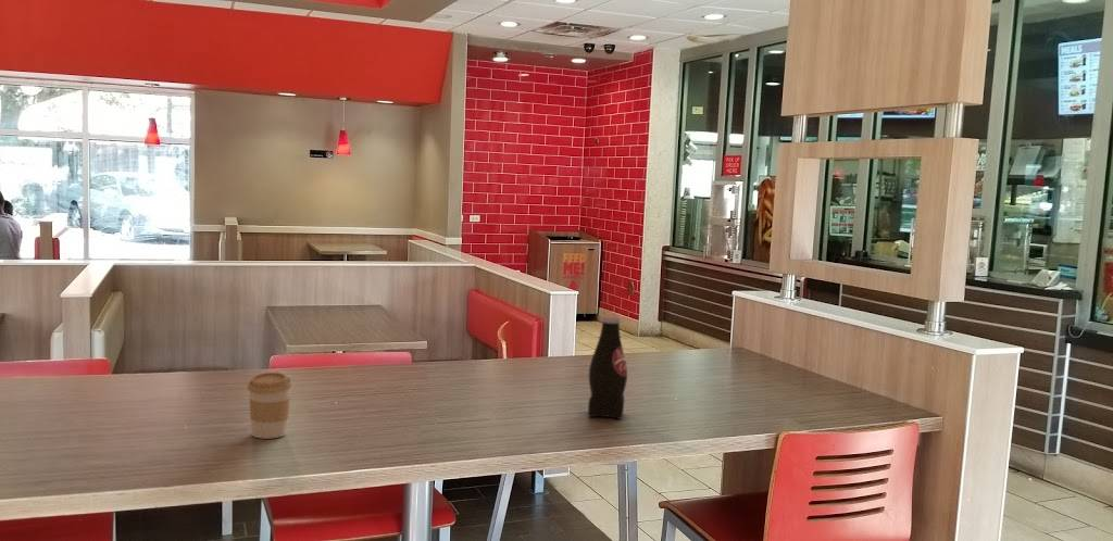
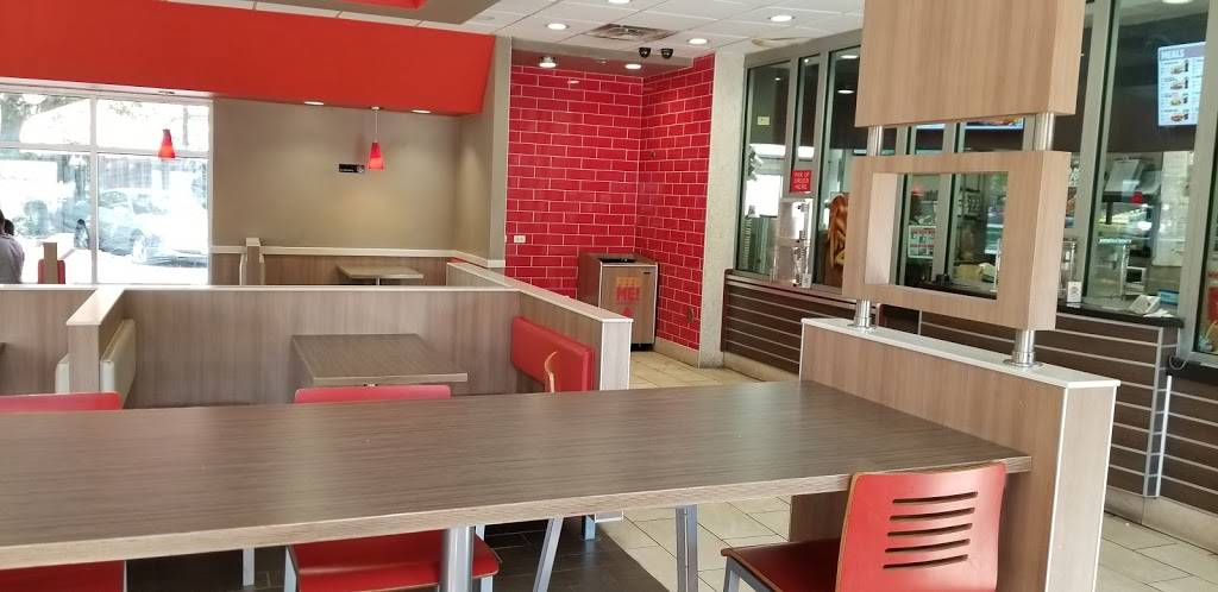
- coffee cup [246,372,293,440]
- soda bottle [587,315,628,420]
